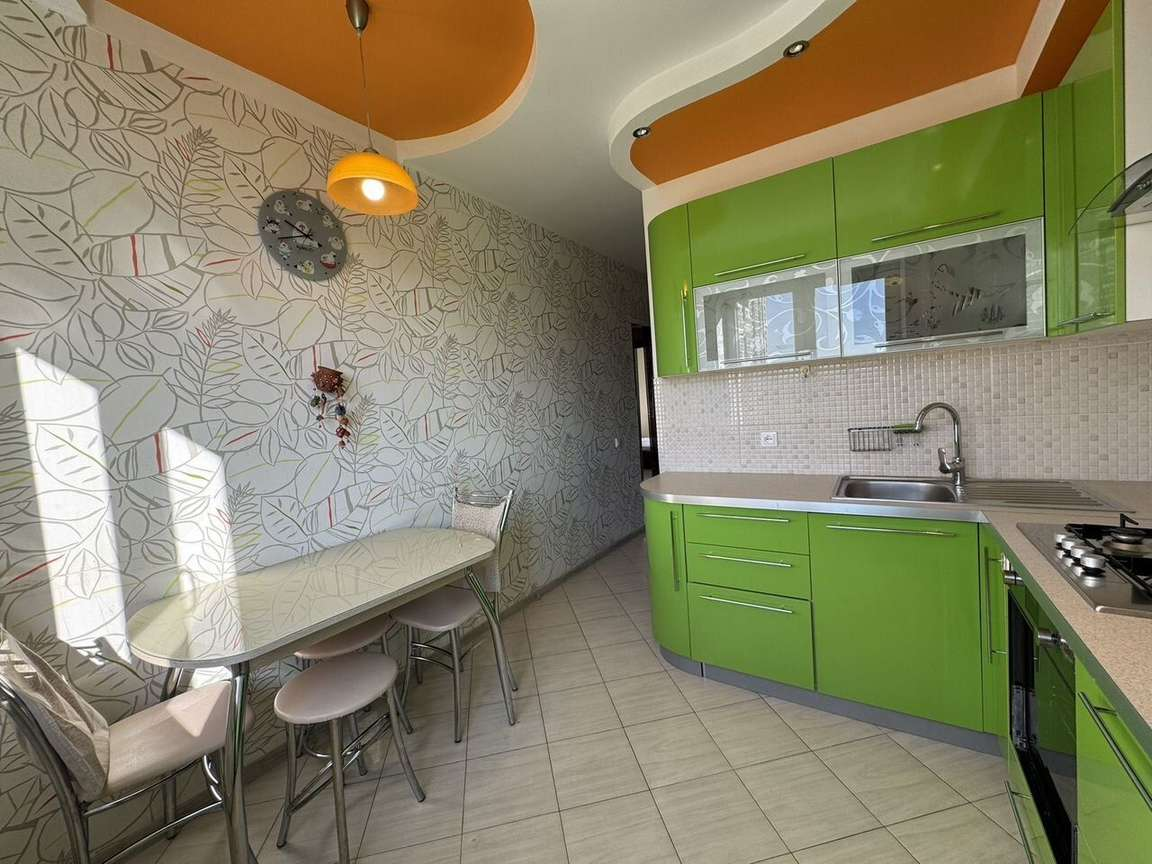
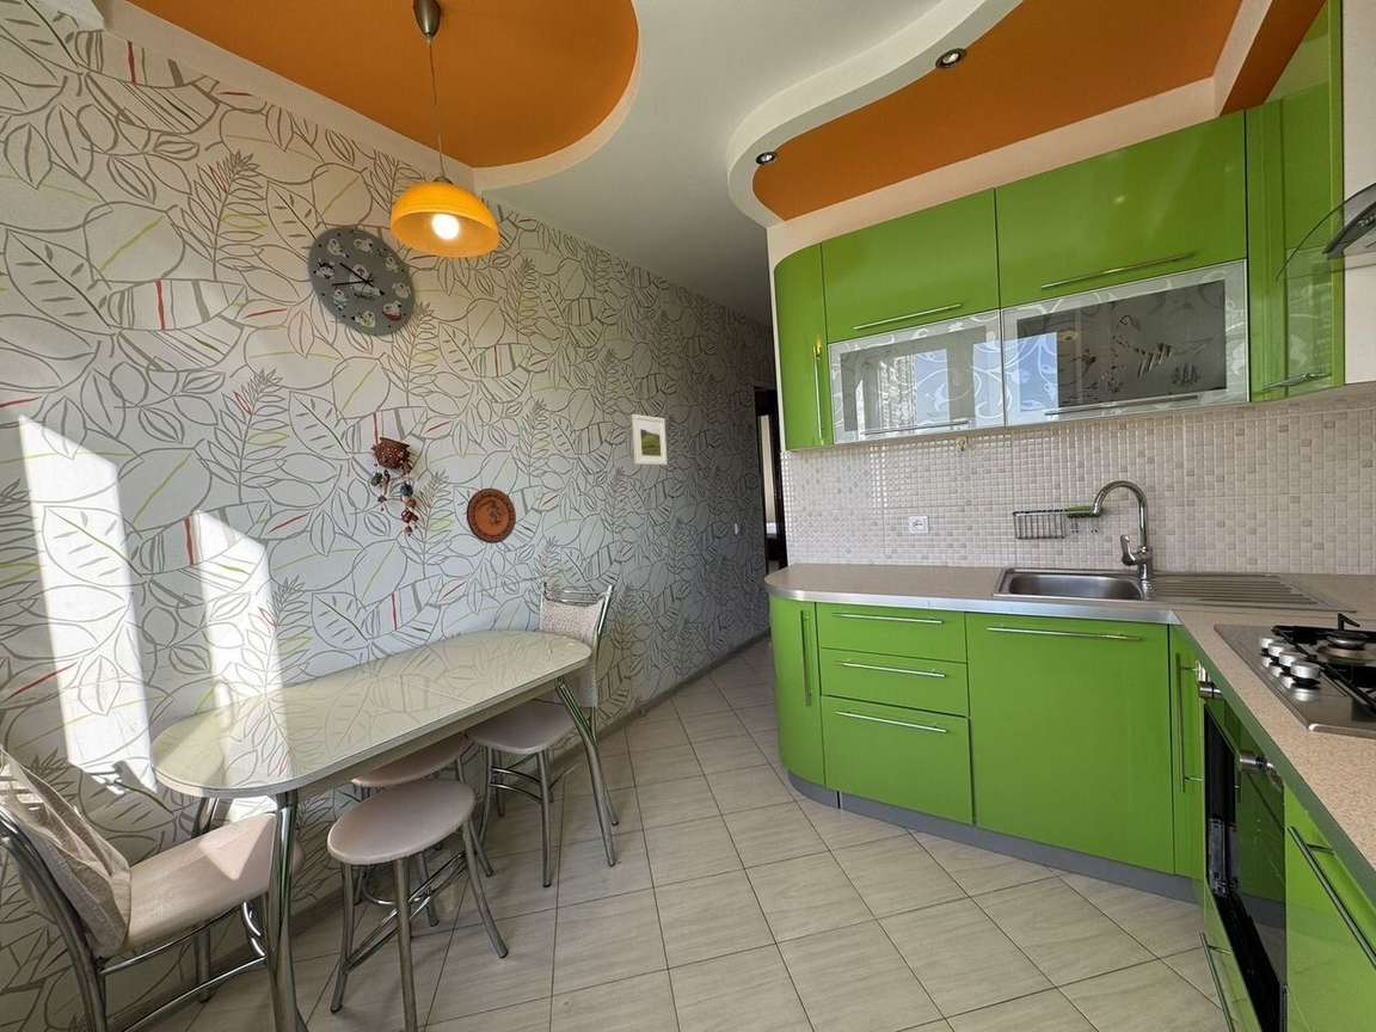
+ decorative plate [466,487,517,545]
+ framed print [631,413,669,466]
